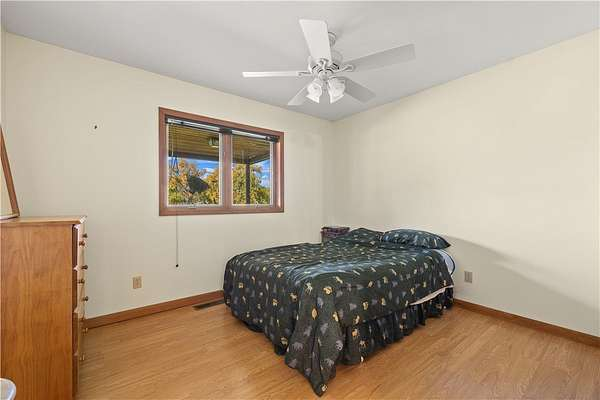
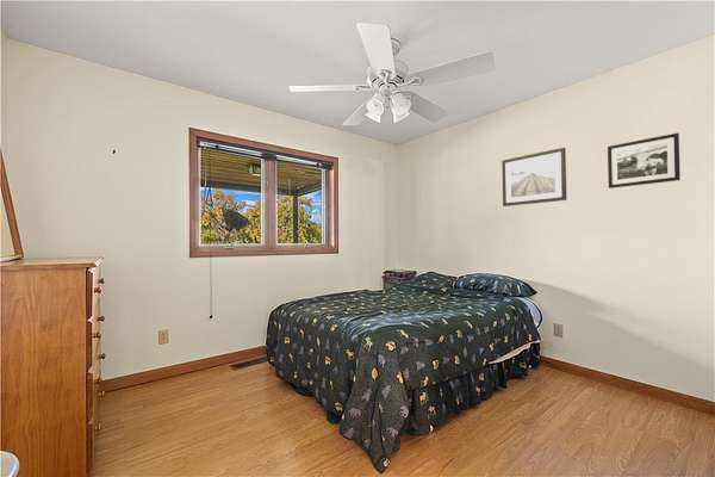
+ picture frame [607,132,682,190]
+ wall art [500,147,567,207]
